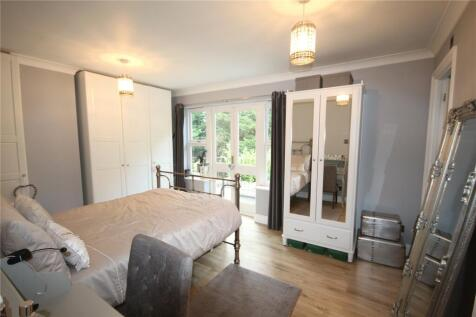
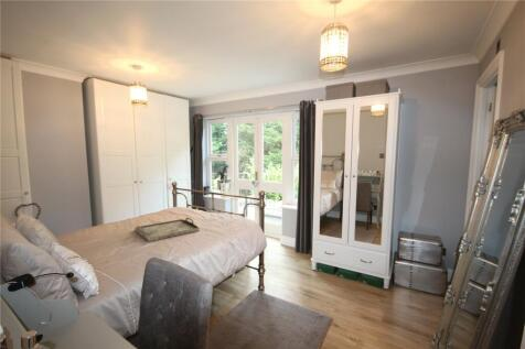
+ serving tray [133,217,201,242]
